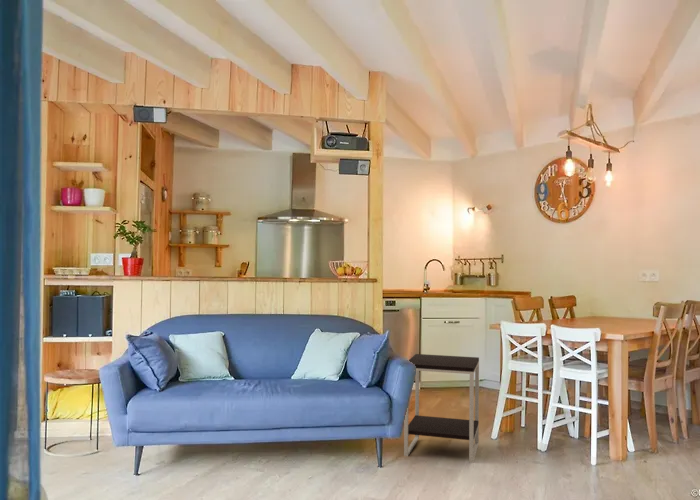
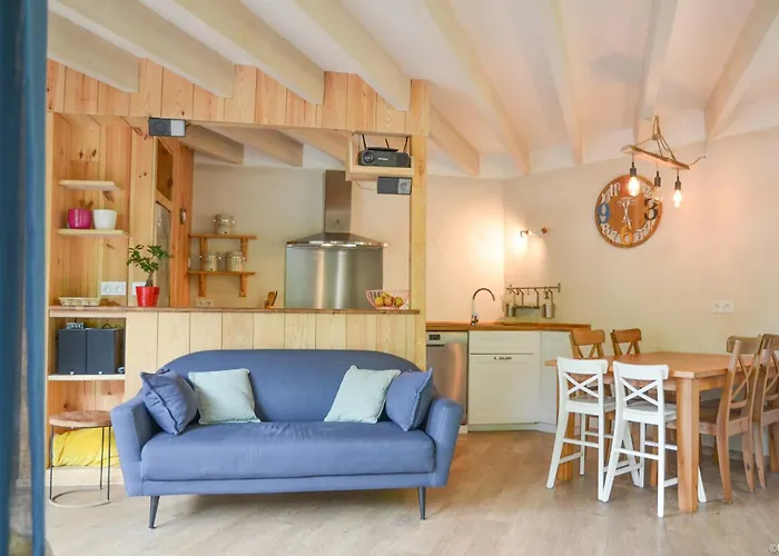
- side table [403,353,480,464]
